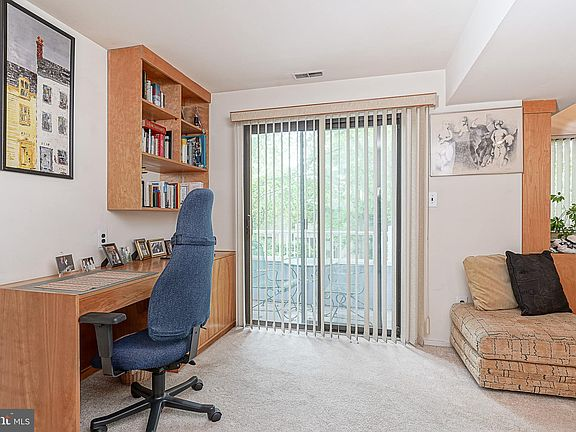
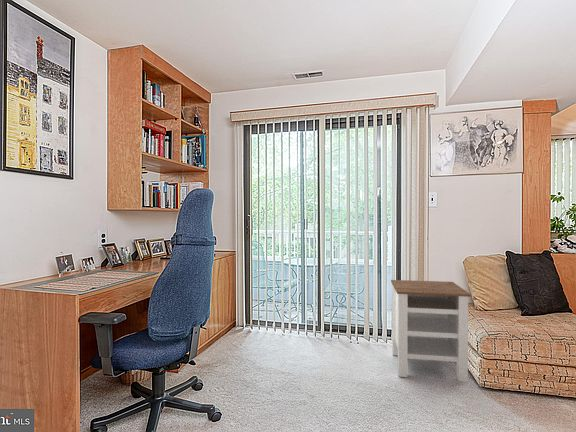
+ side table [390,279,472,383]
